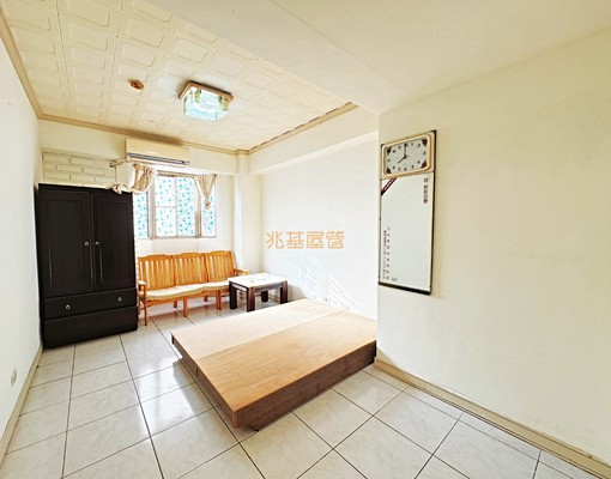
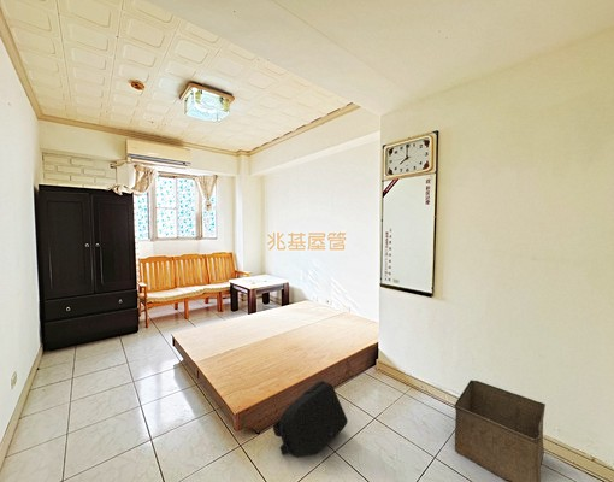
+ backpack [272,380,349,459]
+ storage bin [453,380,547,482]
